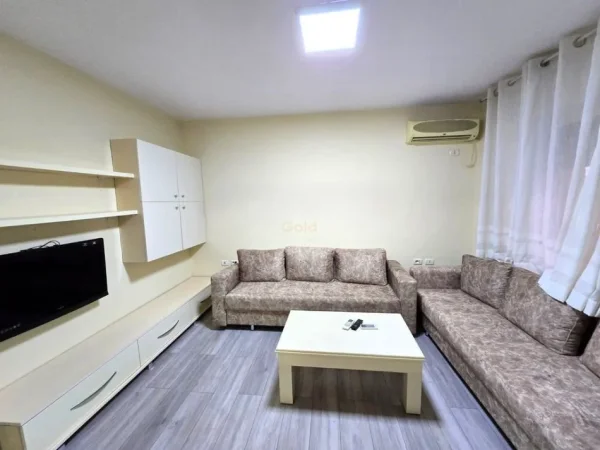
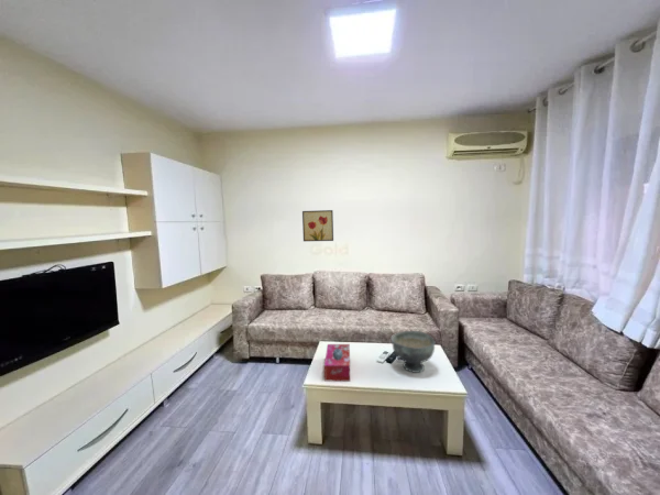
+ decorative bowl [391,330,436,374]
+ tissue box [323,343,351,383]
+ wall art [301,209,334,242]
